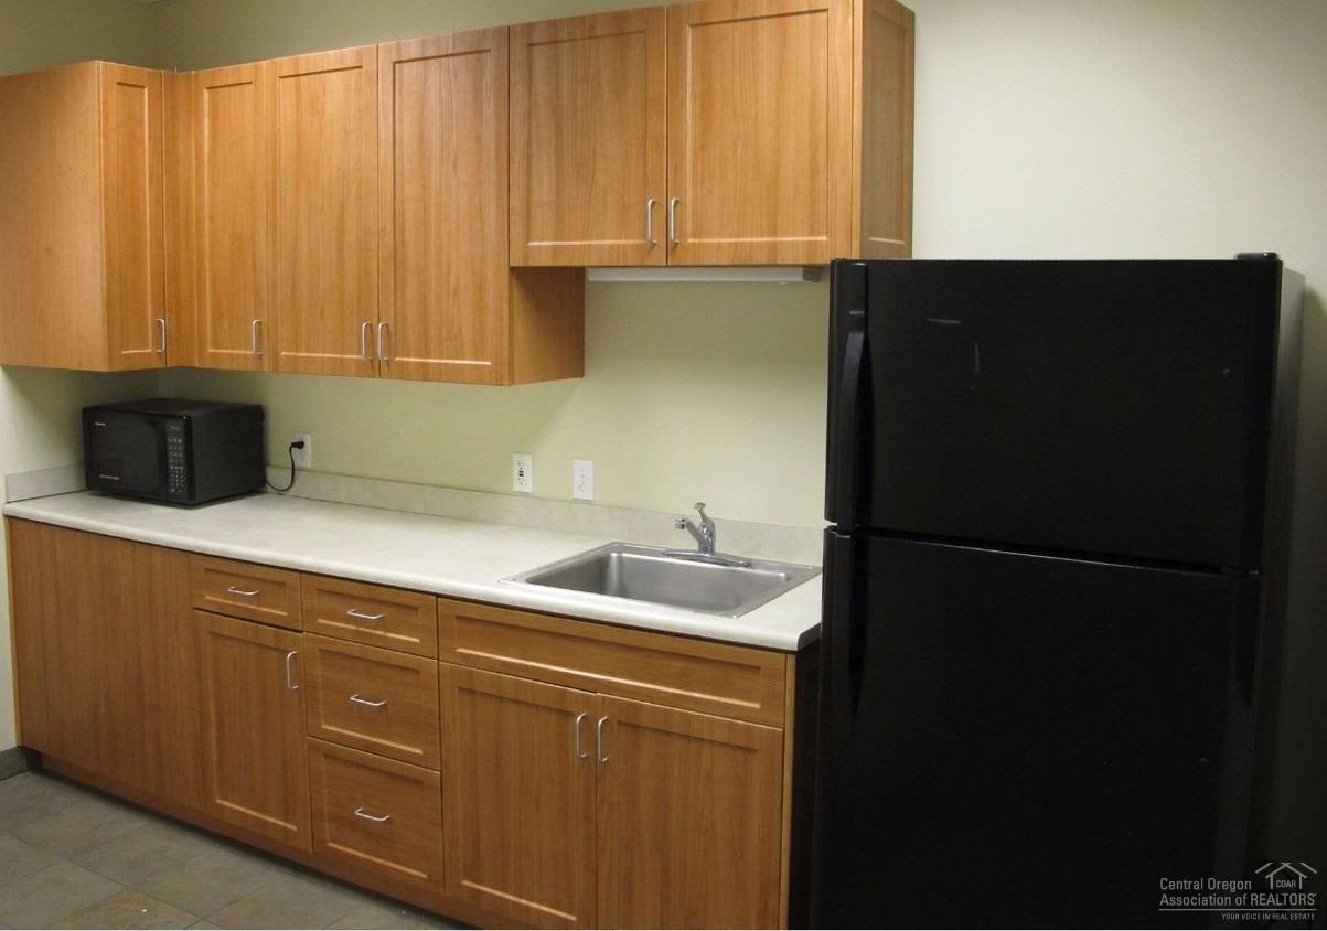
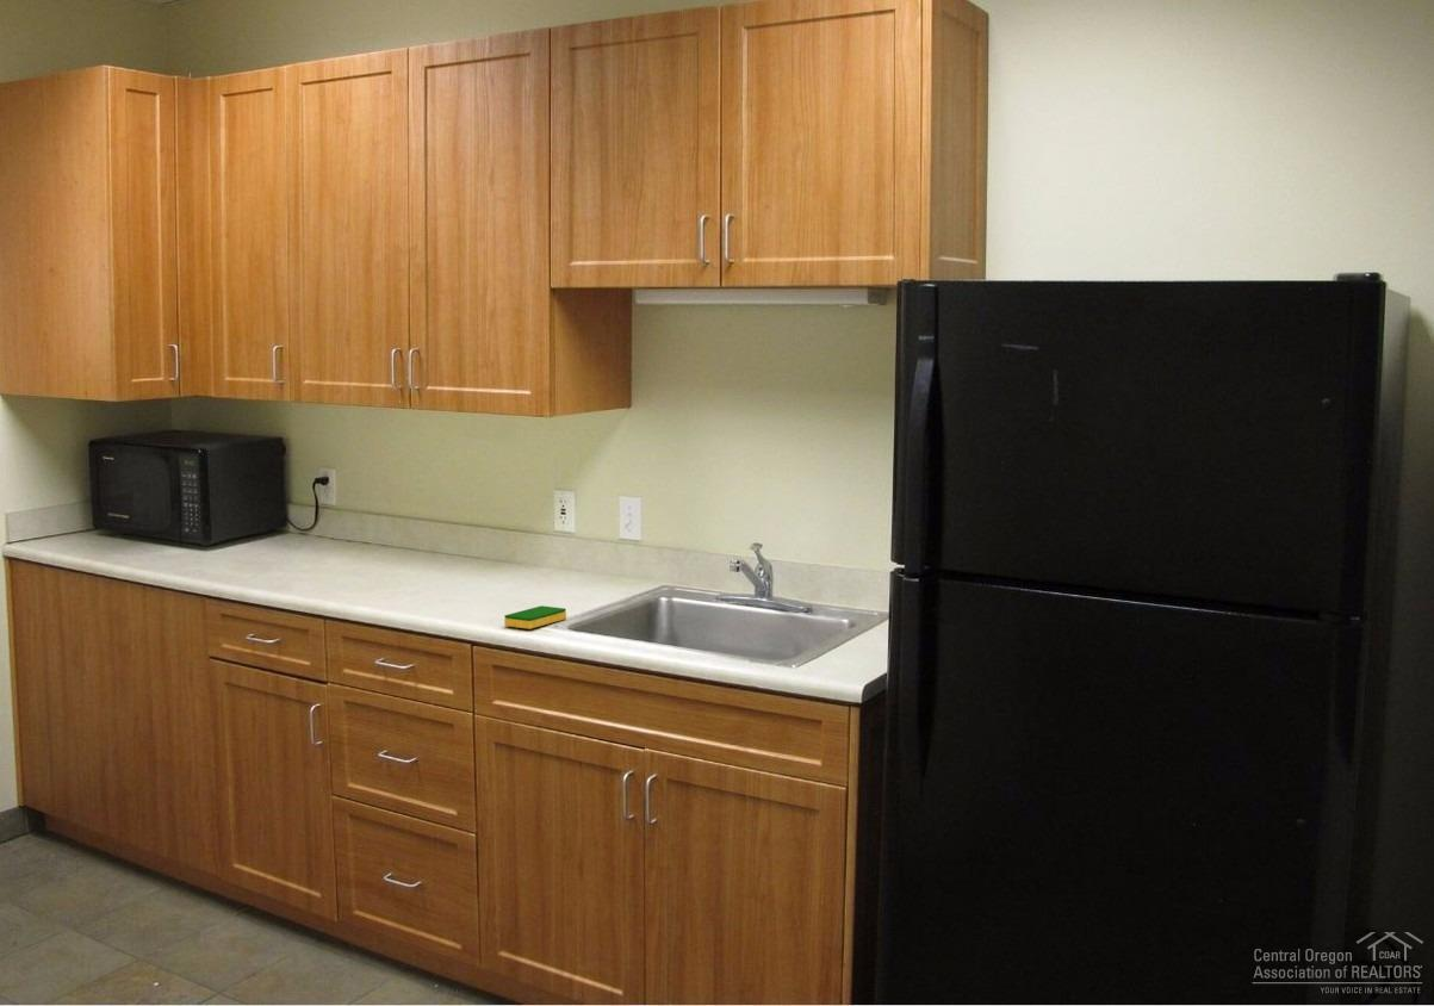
+ dish sponge [503,604,567,631]
